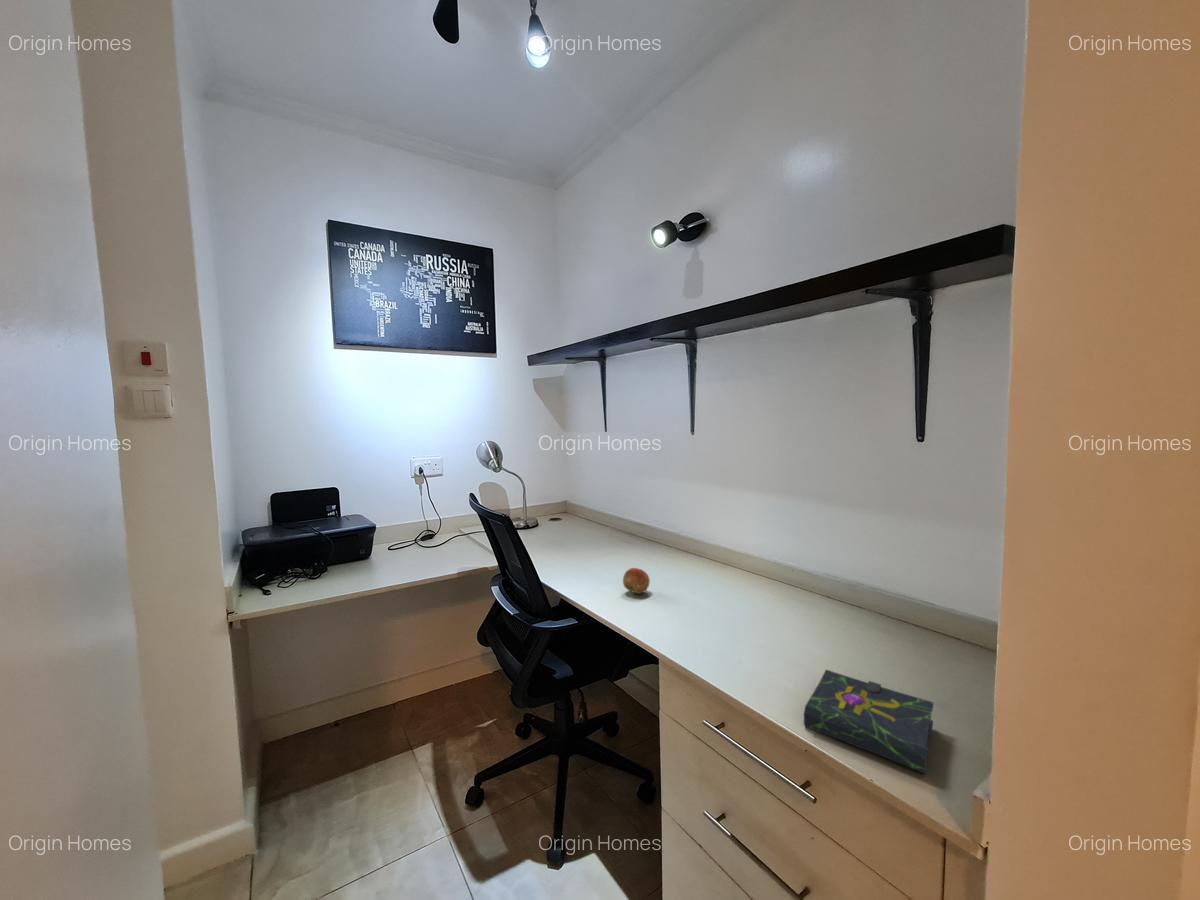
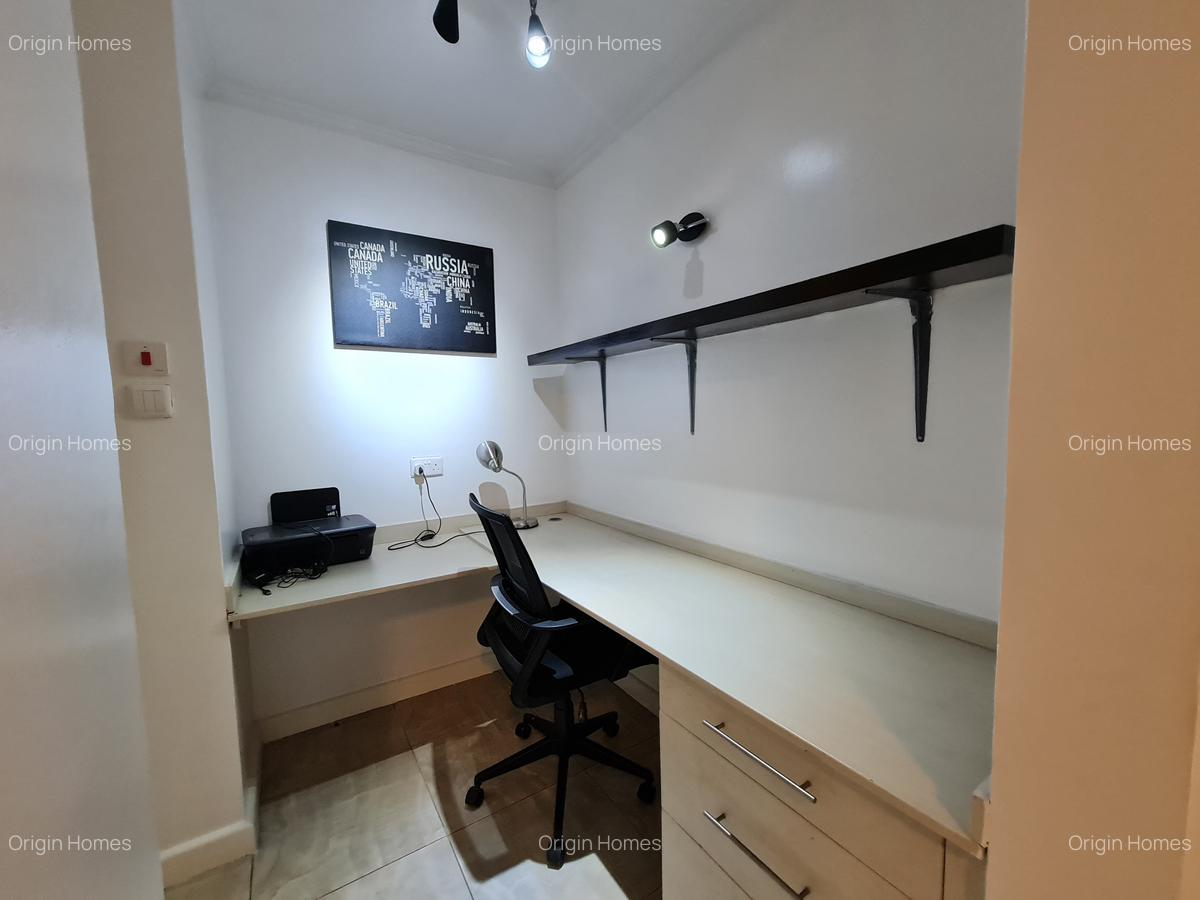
- book [803,669,935,775]
- apple [622,567,651,595]
